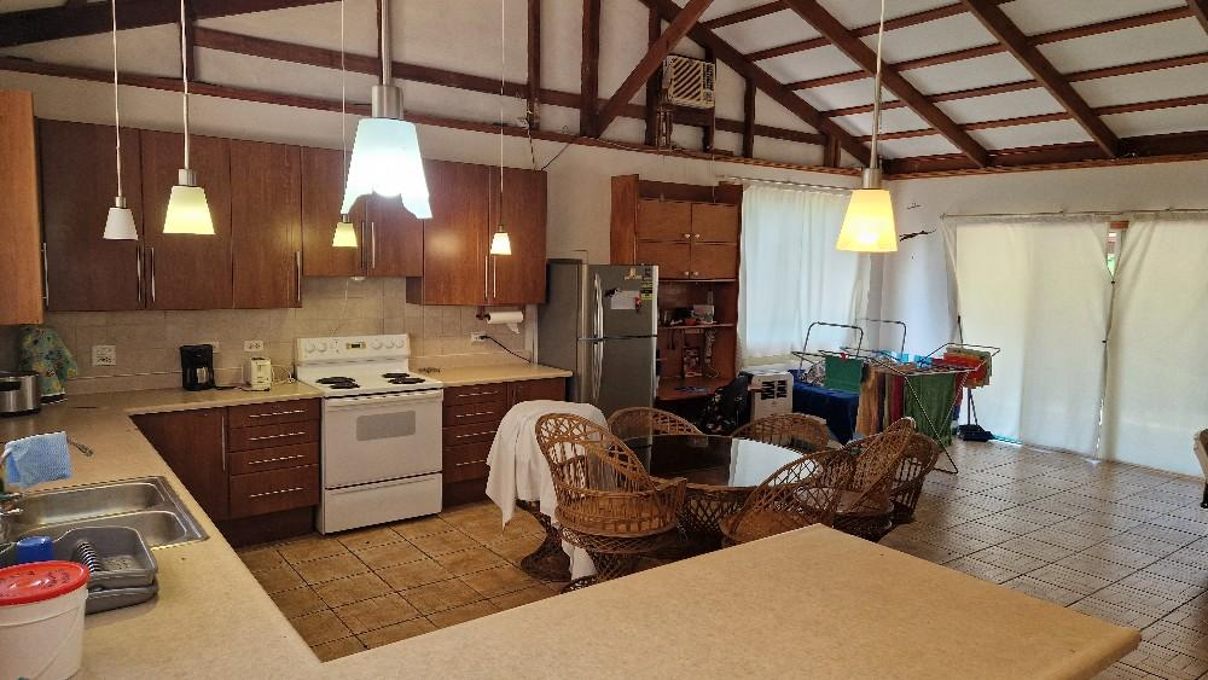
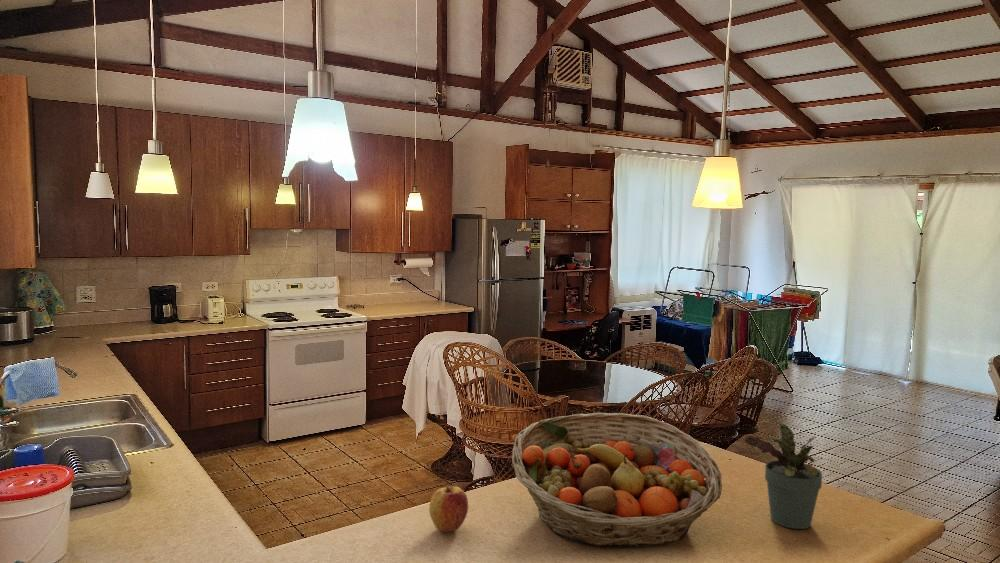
+ fruit basket [511,412,723,549]
+ potted plant [744,423,823,530]
+ apple [428,485,469,533]
